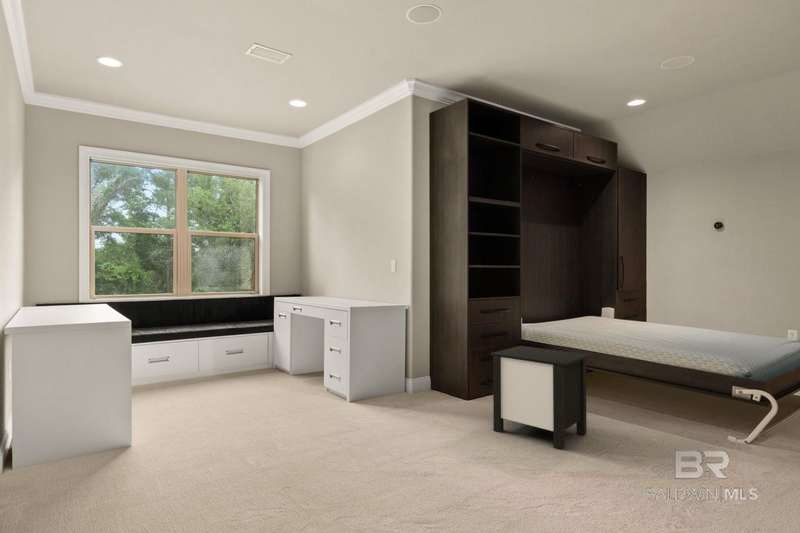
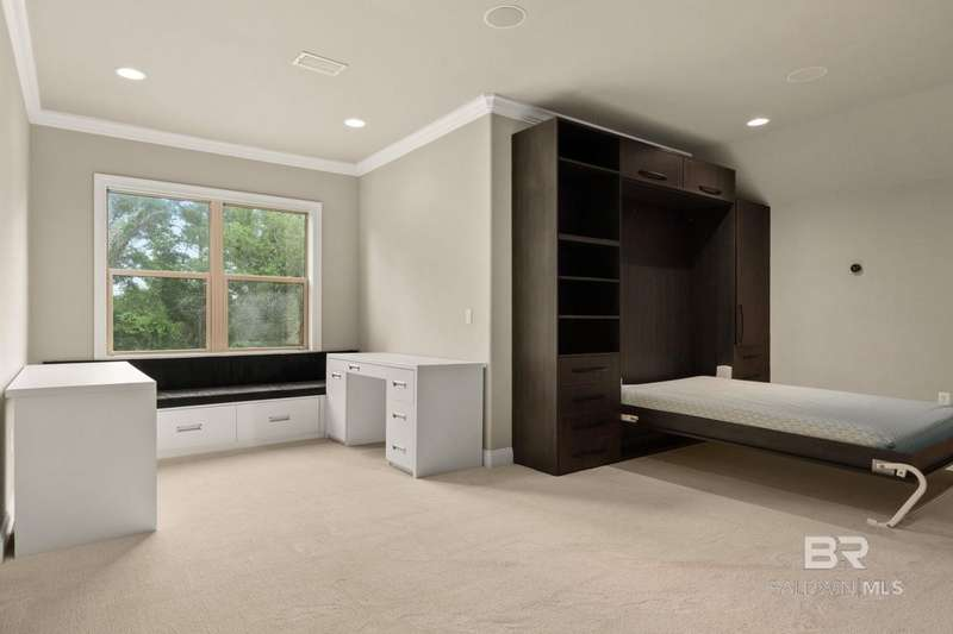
- nightstand [489,345,592,450]
